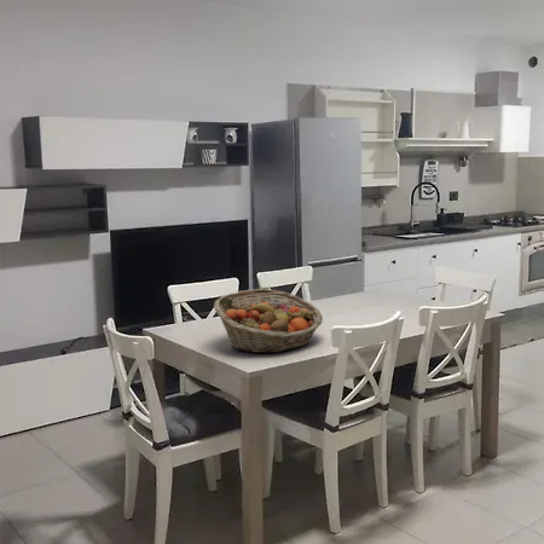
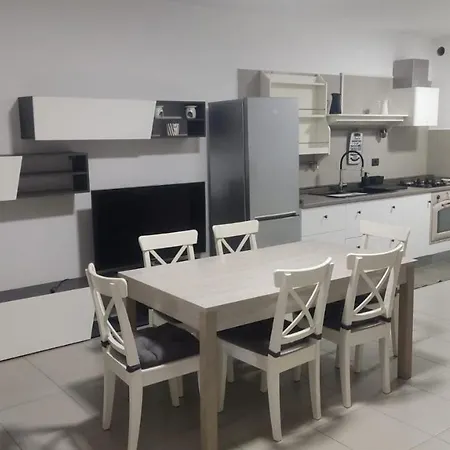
- fruit basket [213,288,324,354]
